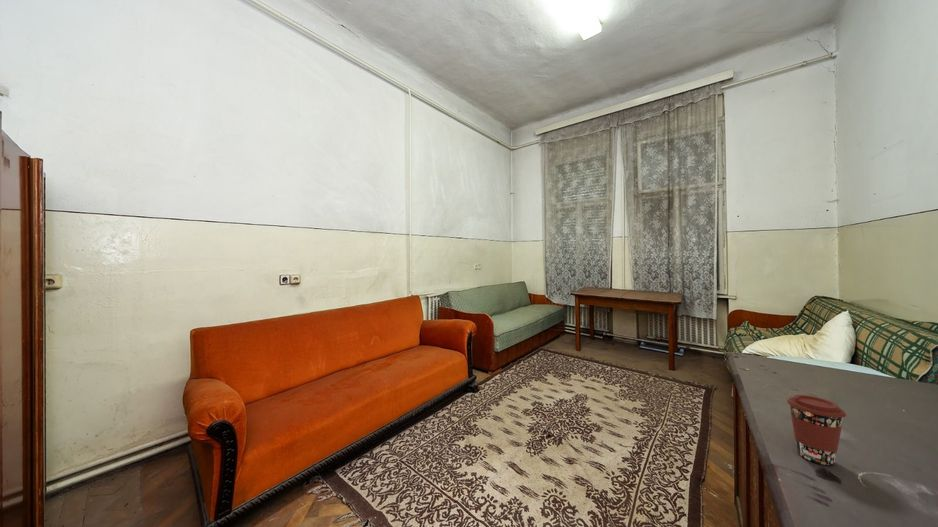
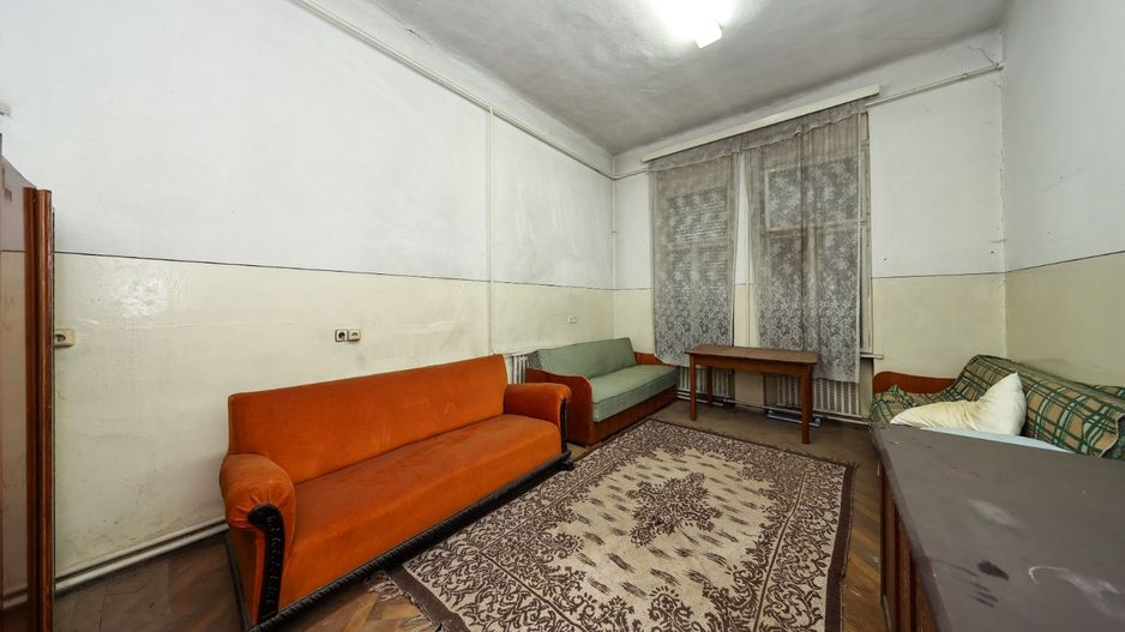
- coffee cup [786,394,847,466]
